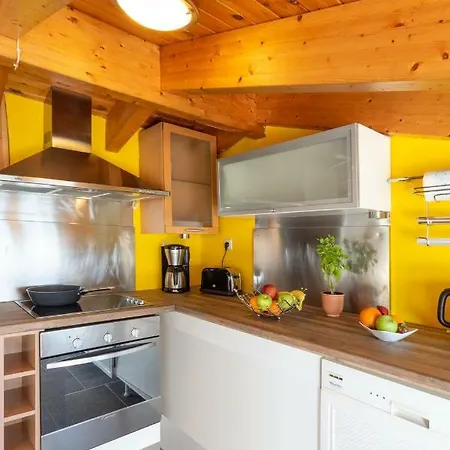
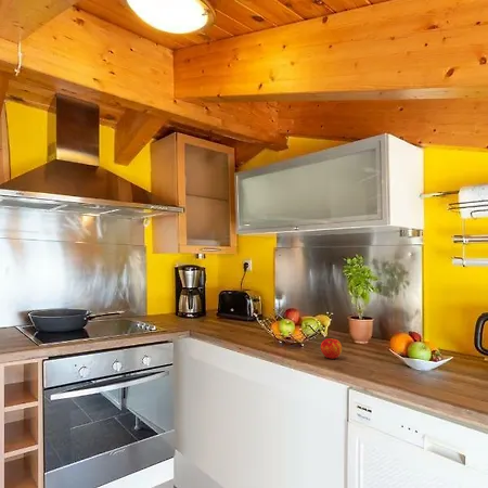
+ apple [320,337,343,360]
